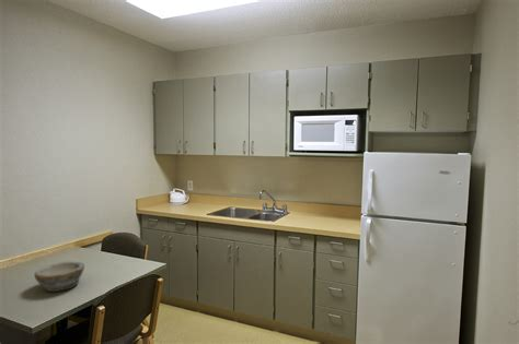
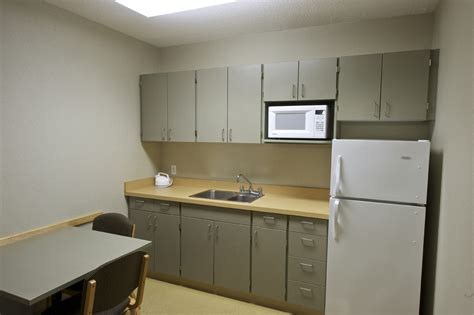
- bowl [34,260,85,293]
